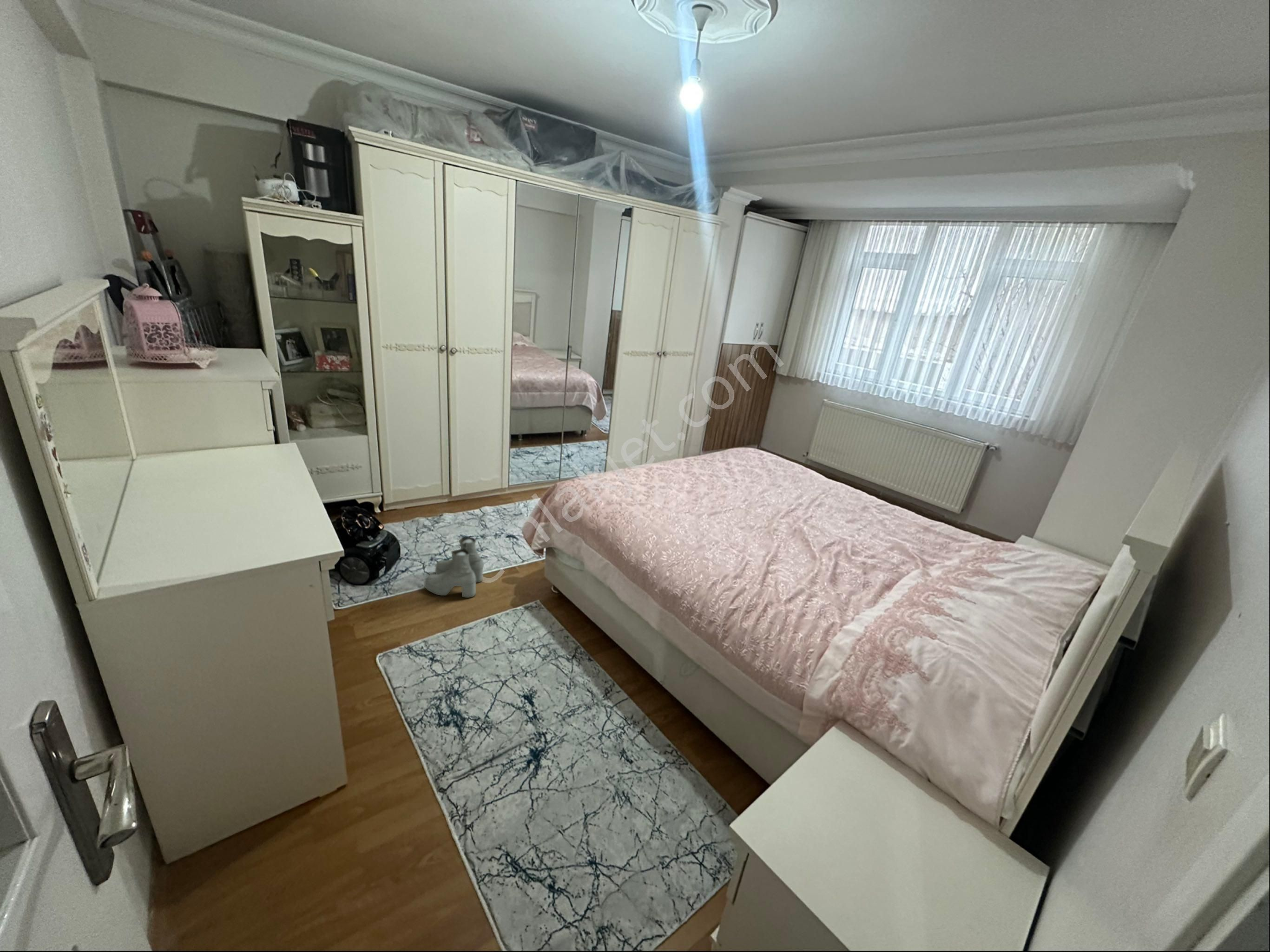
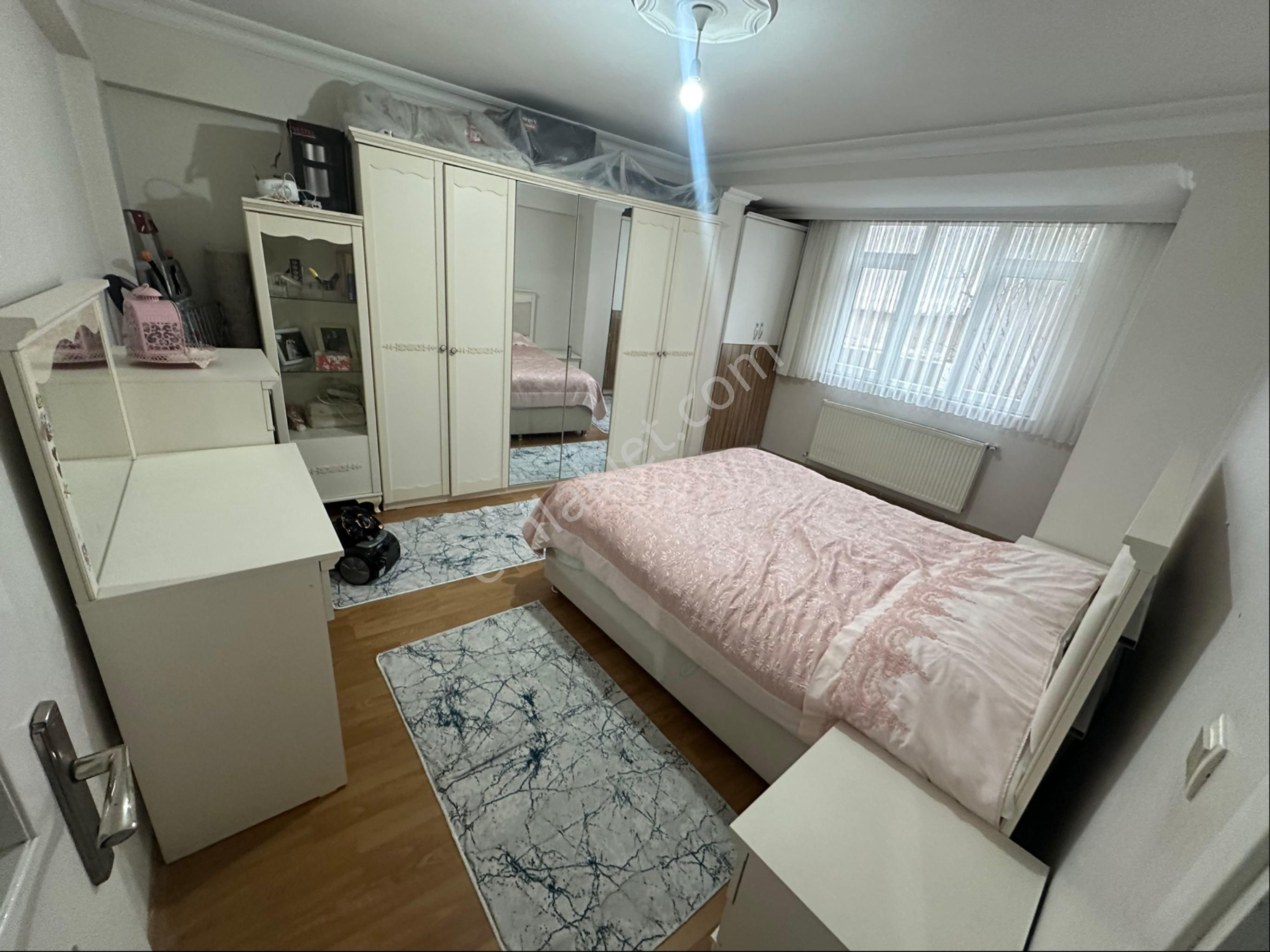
- boots [424,537,484,598]
